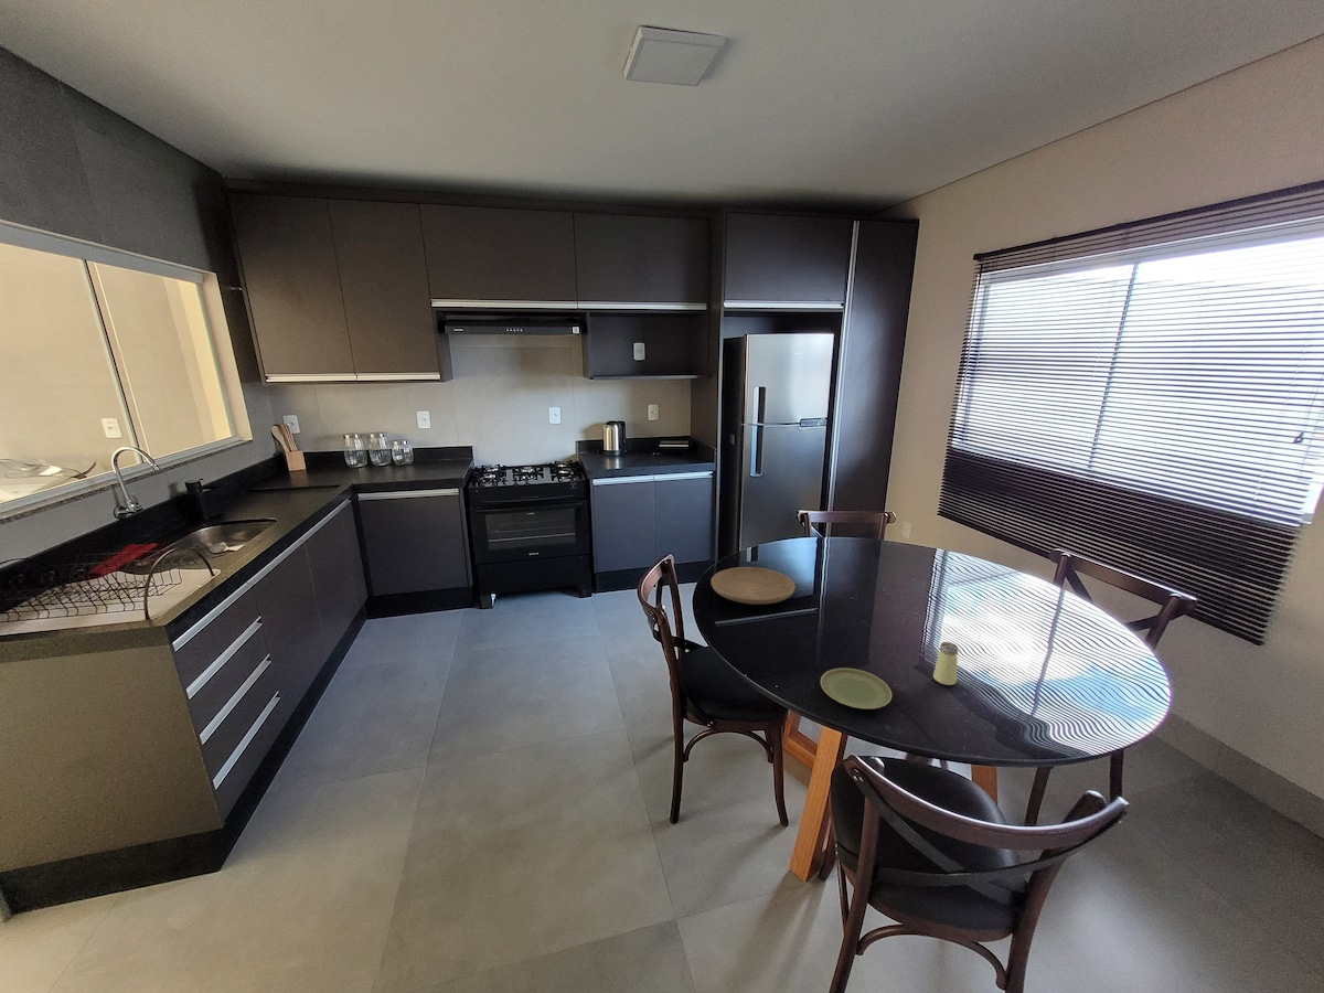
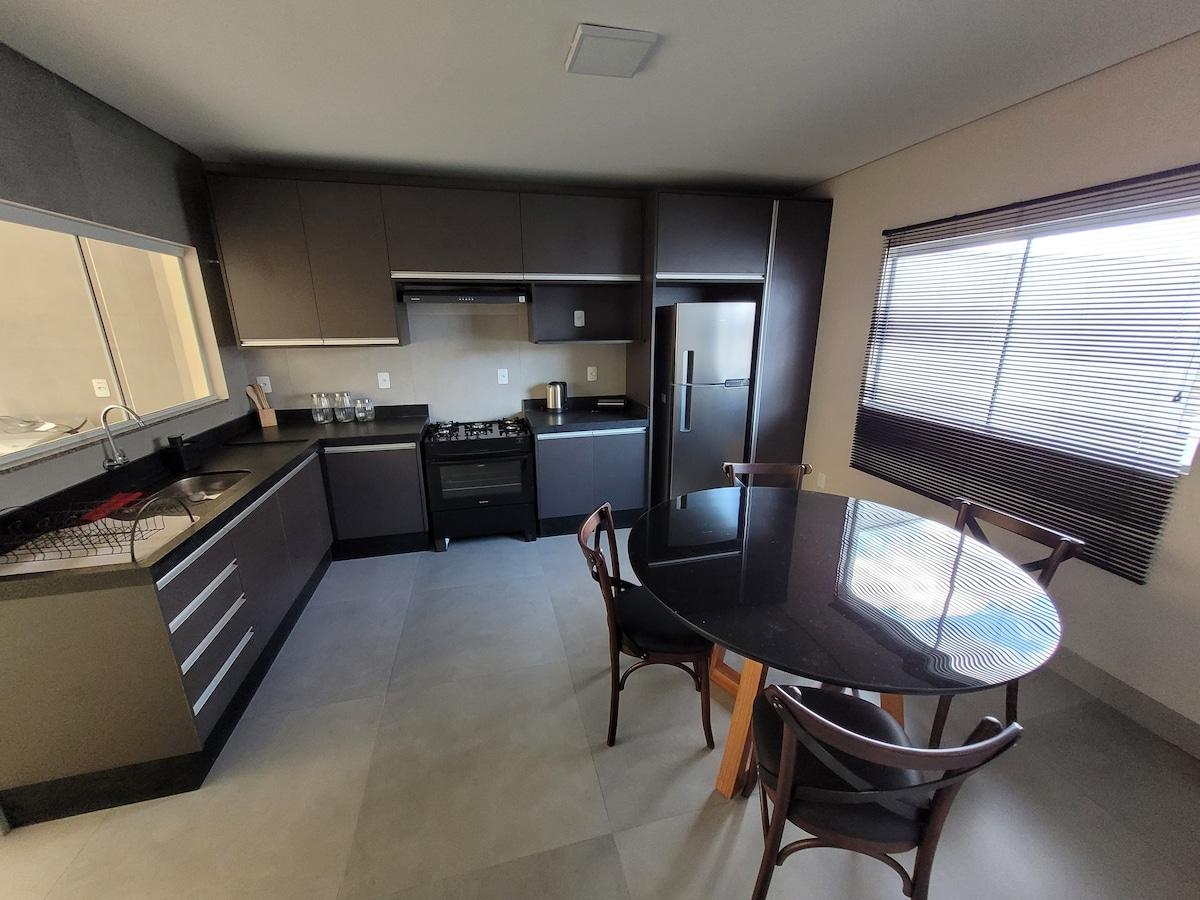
- plate [820,668,893,711]
- plate [709,566,796,606]
- saltshaker [932,641,959,686]
